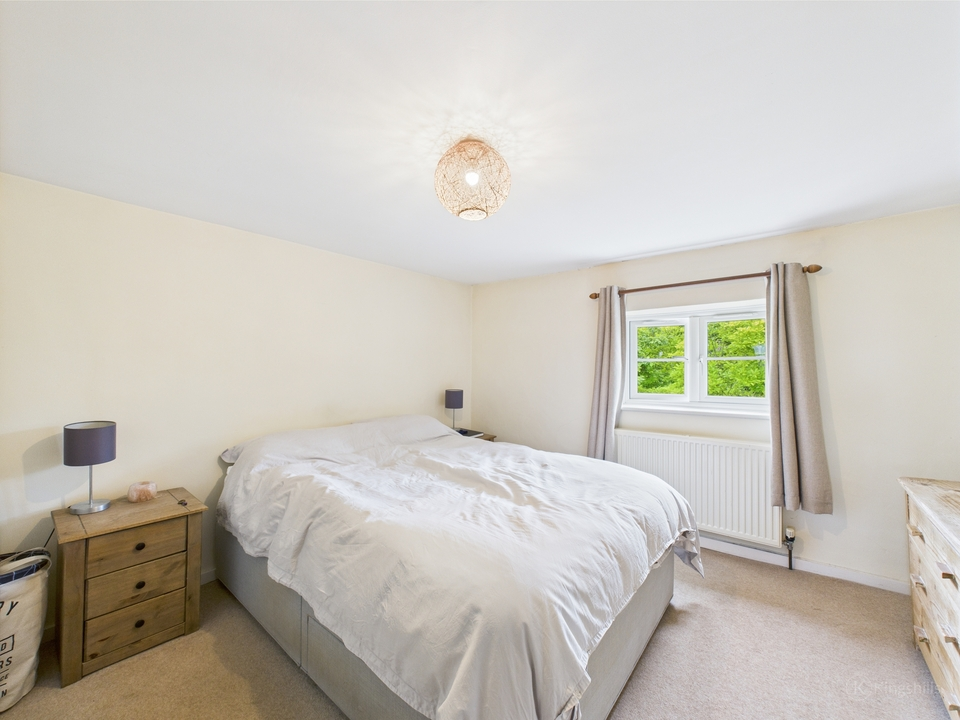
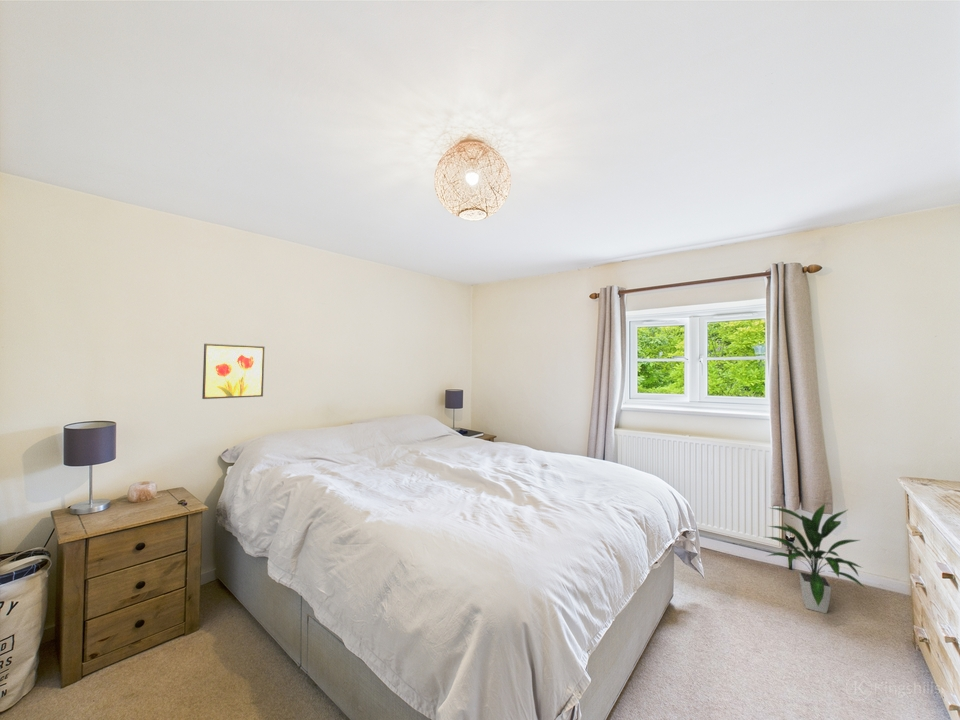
+ wall art [201,343,266,400]
+ indoor plant [761,503,866,614]
